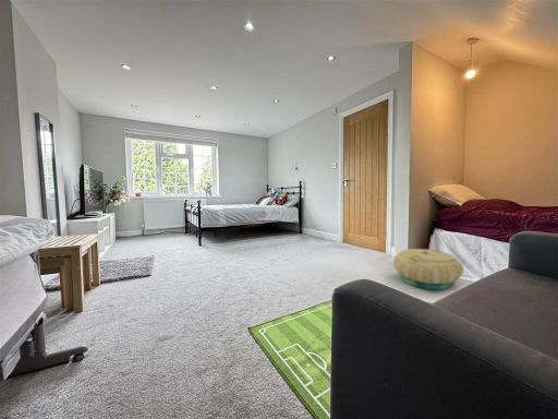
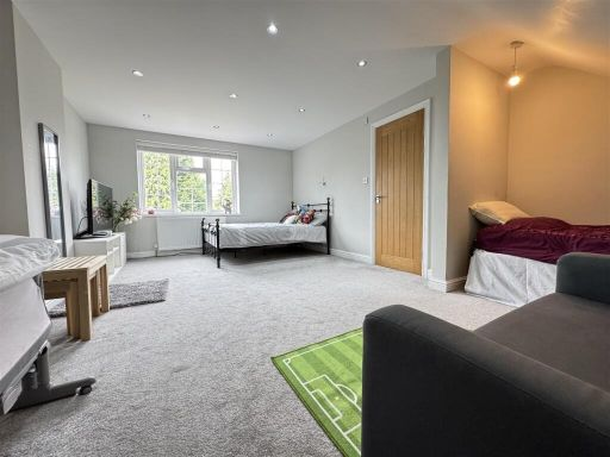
- basket [392,248,464,290]
